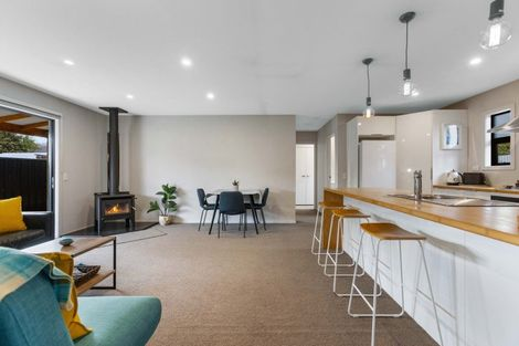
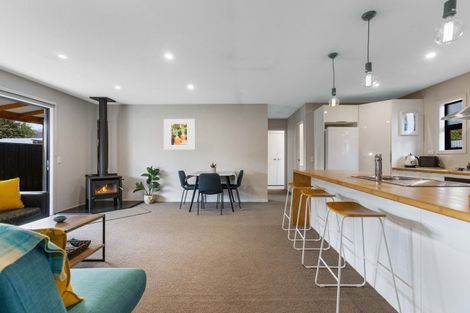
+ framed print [163,118,195,151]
